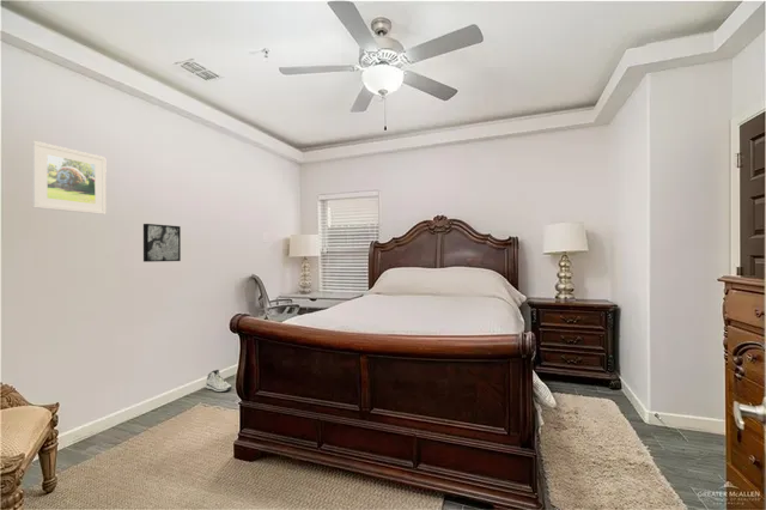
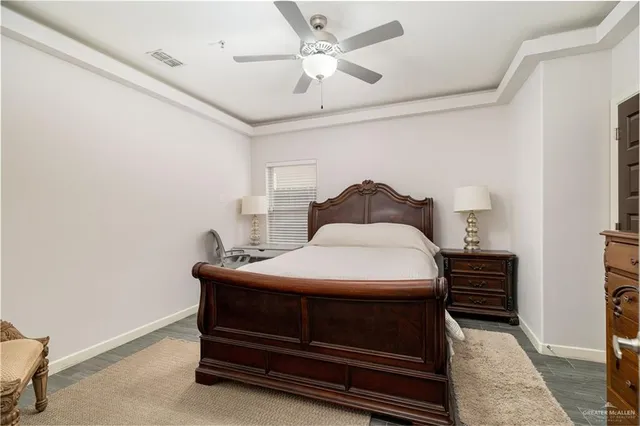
- wall art [142,223,182,263]
- sneaker [205,369,233,393]
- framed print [31,140,108,215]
